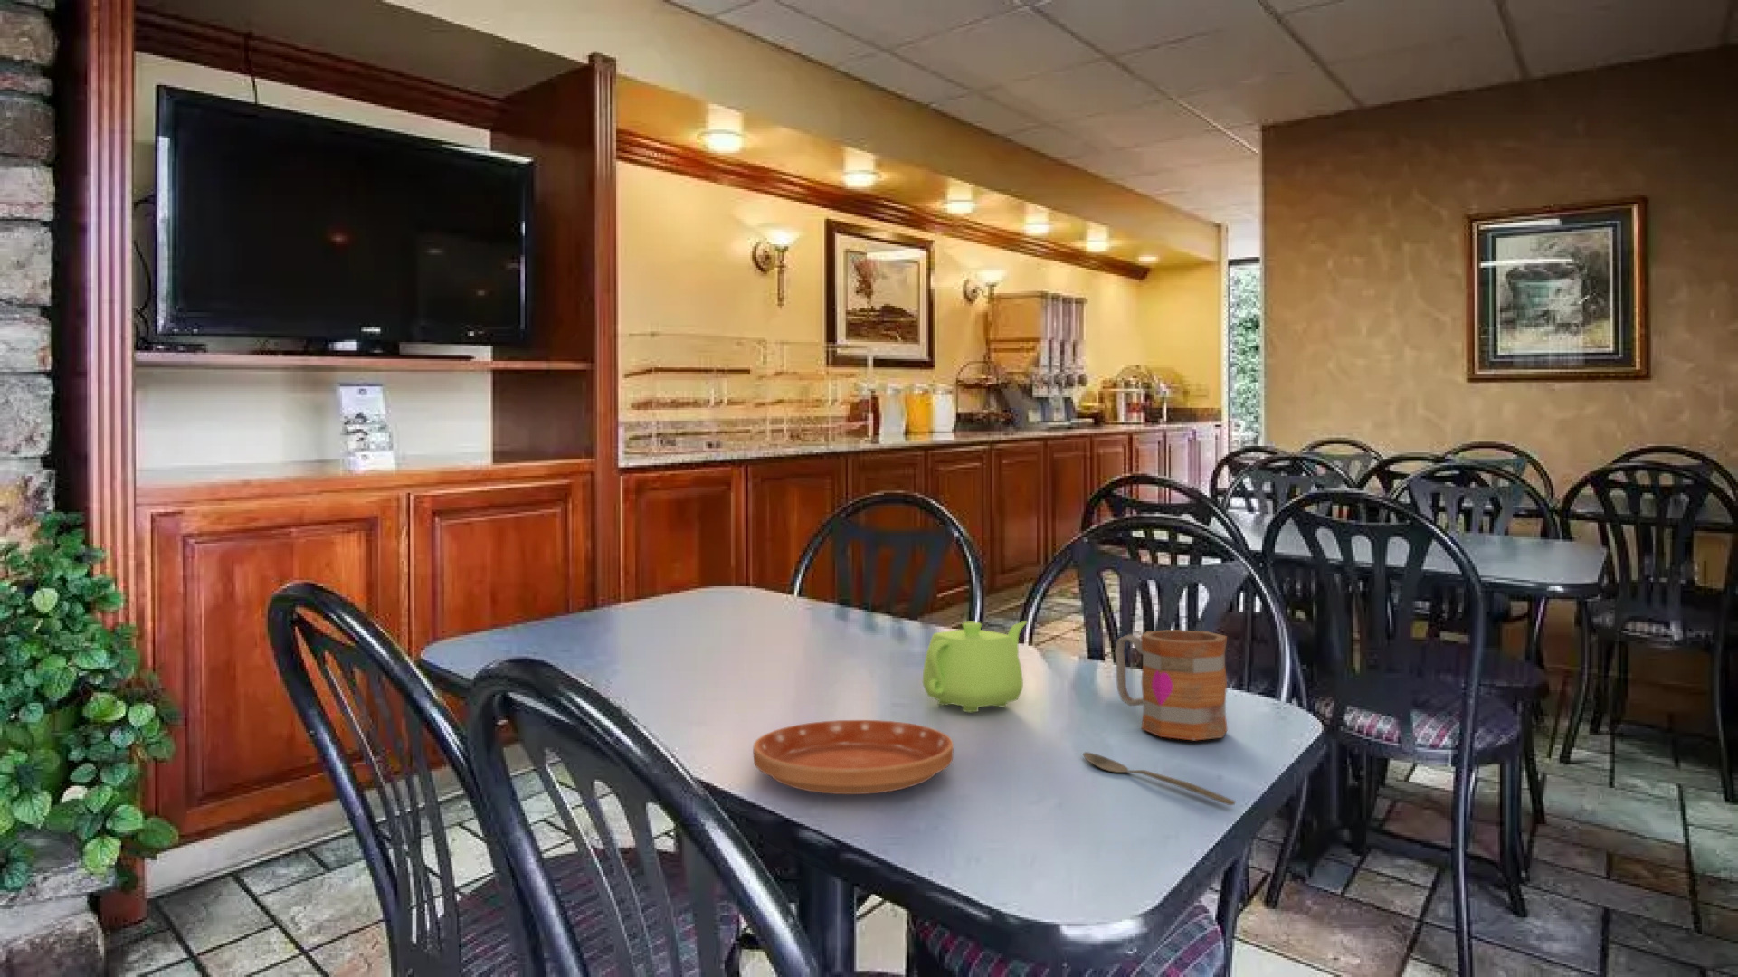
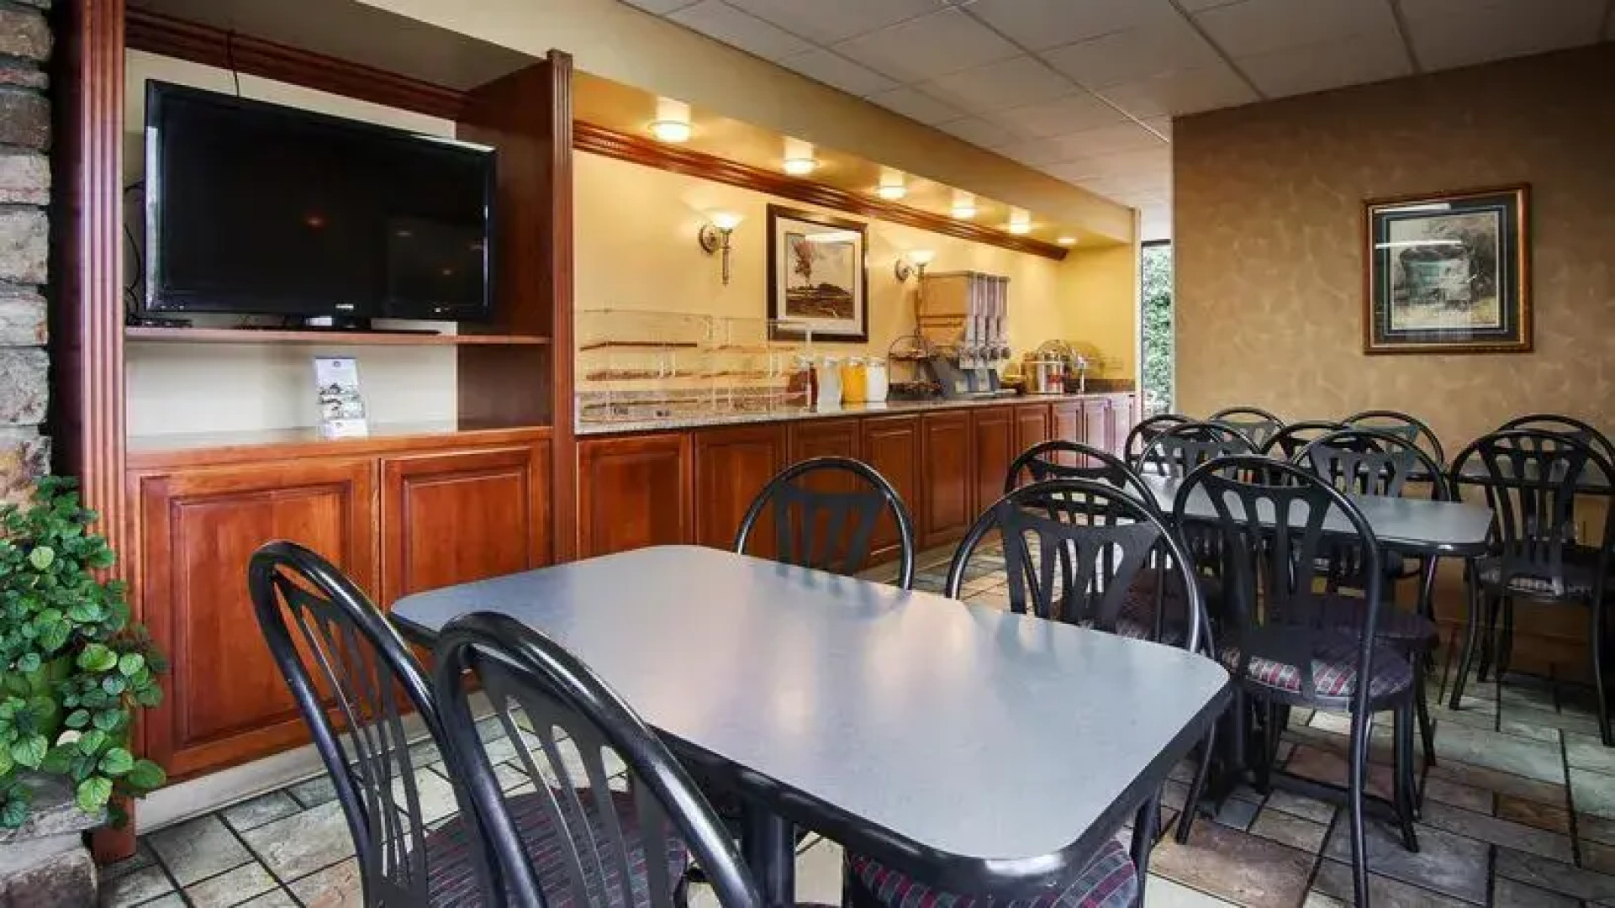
- teapot [922,620,1028,713]
- spoon [1081,750,1237,806]
- mug [1114,629,1228,741]
- saucer [752,719,955,796]
